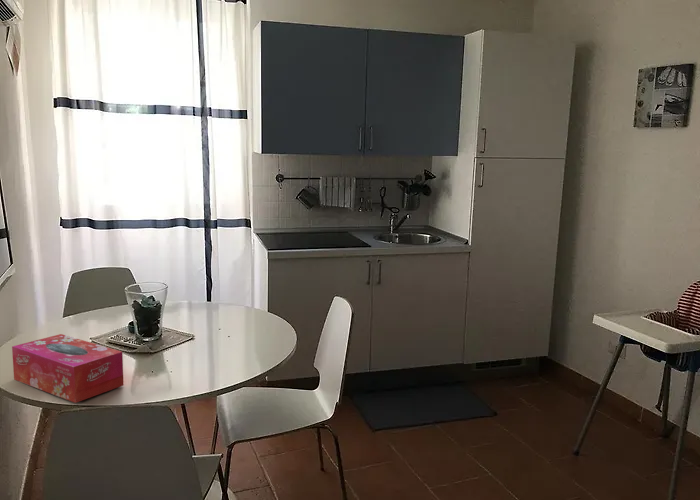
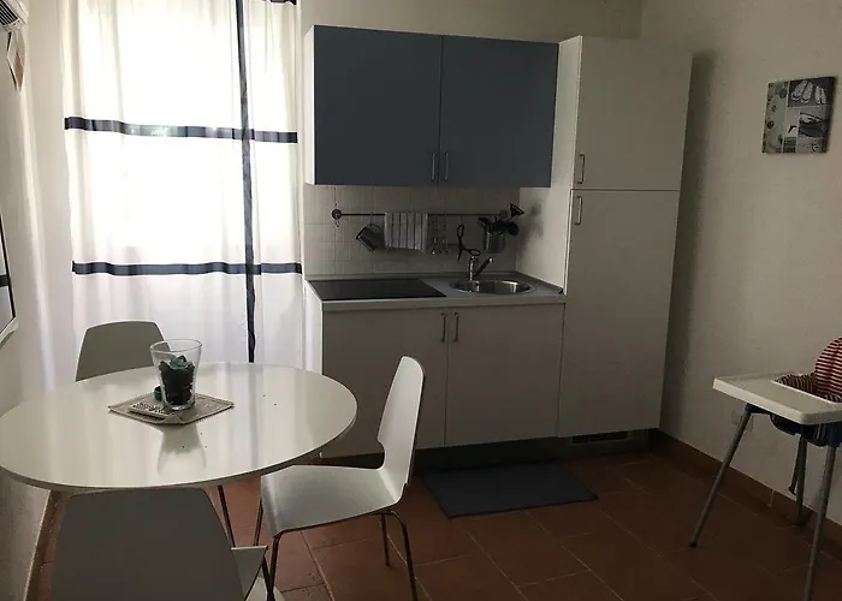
- tissue box [11,333,125,404]
